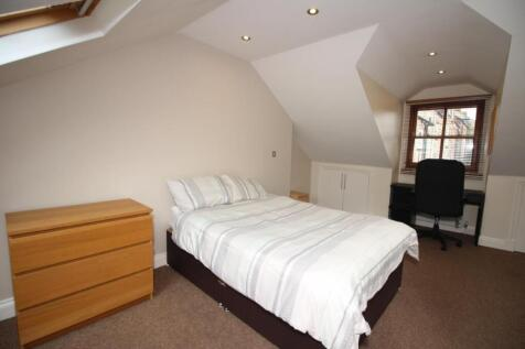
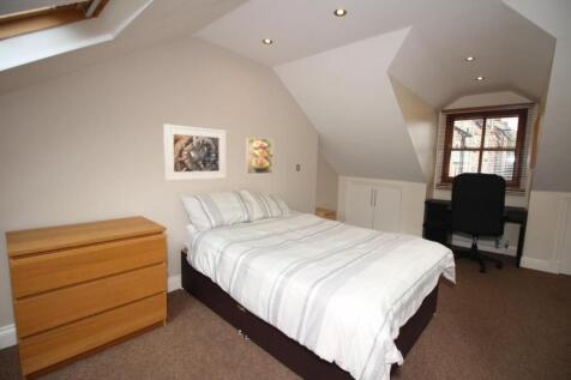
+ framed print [162,122,227,182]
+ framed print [245,137,275,175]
